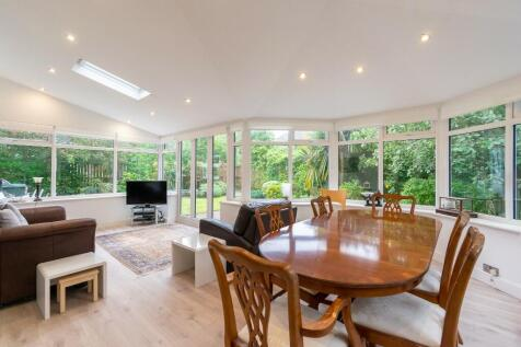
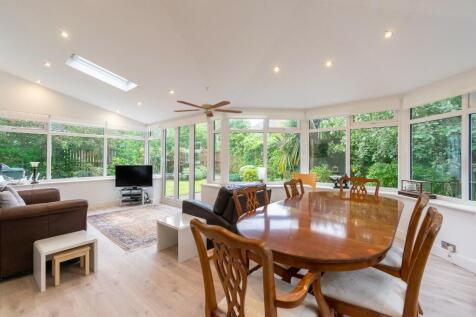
+ ceiling fan [173,86,243,118]
